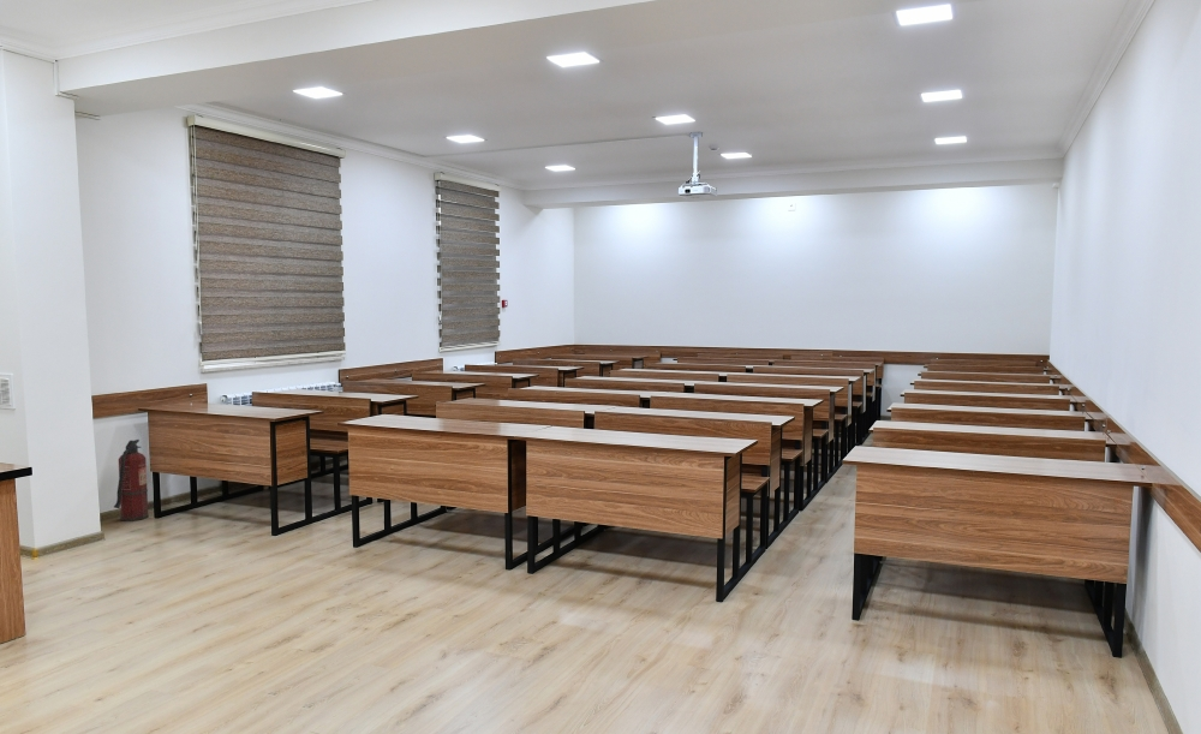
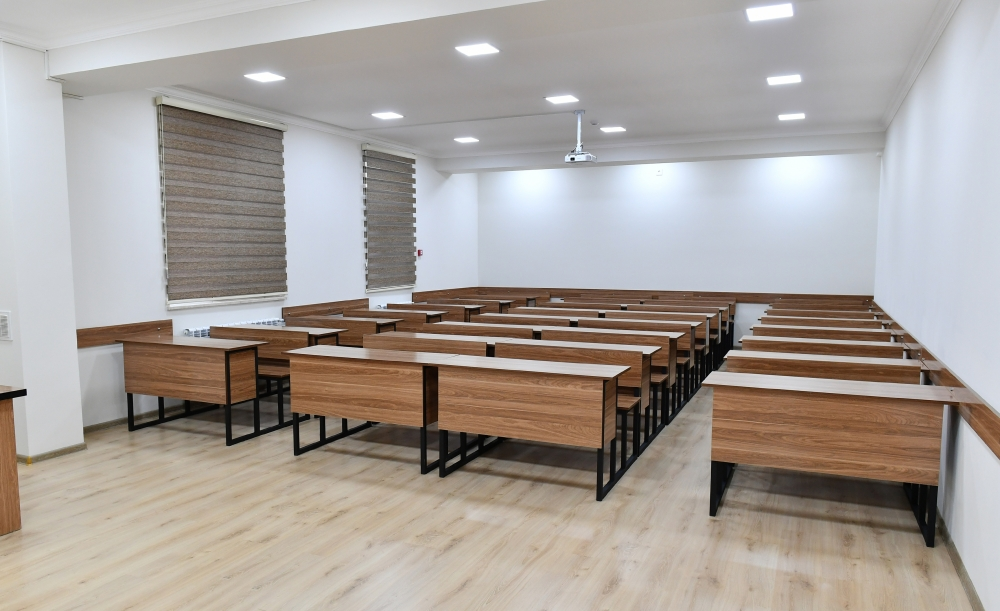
- fire extinguisher [113,438,150,523]
